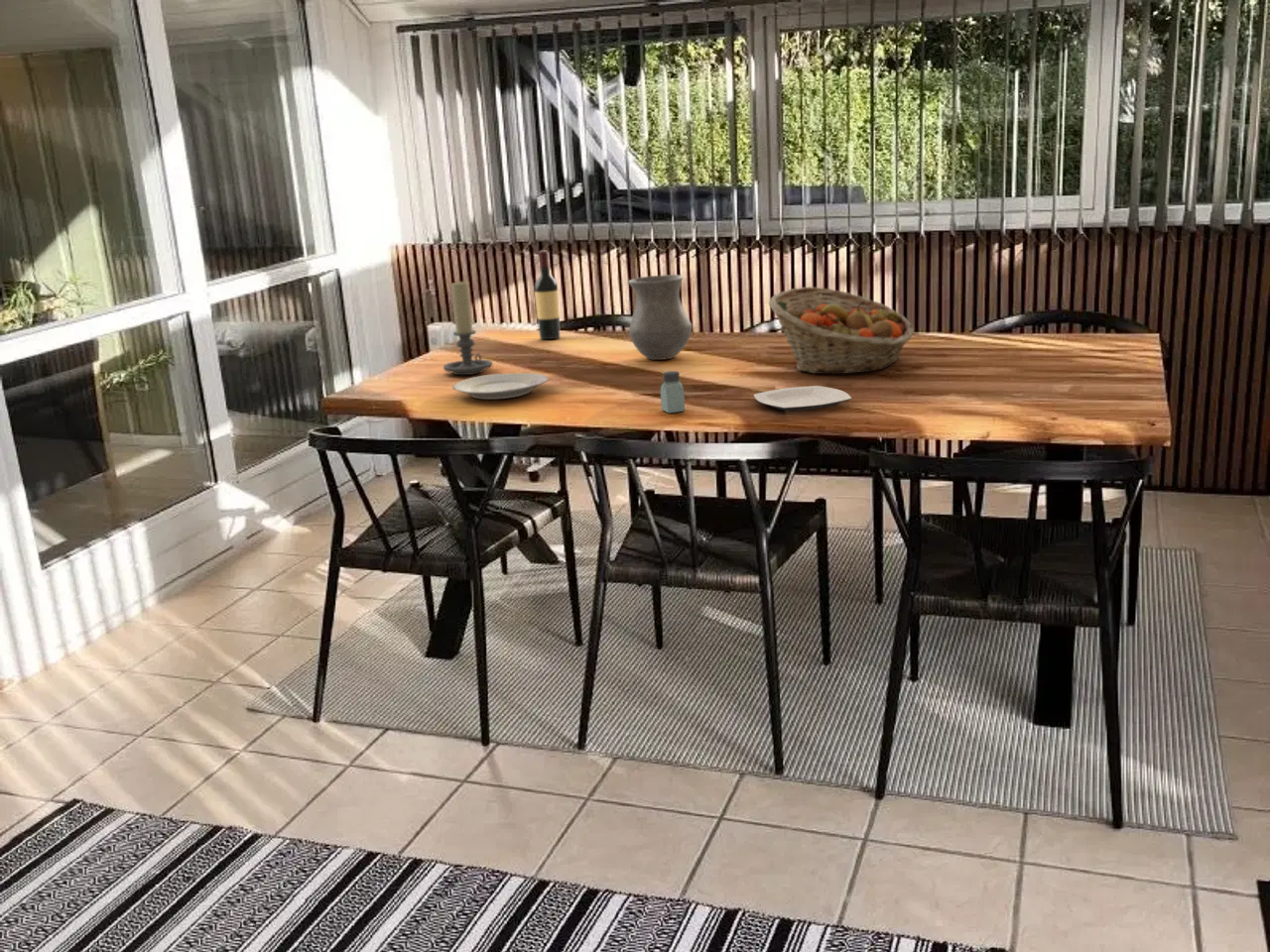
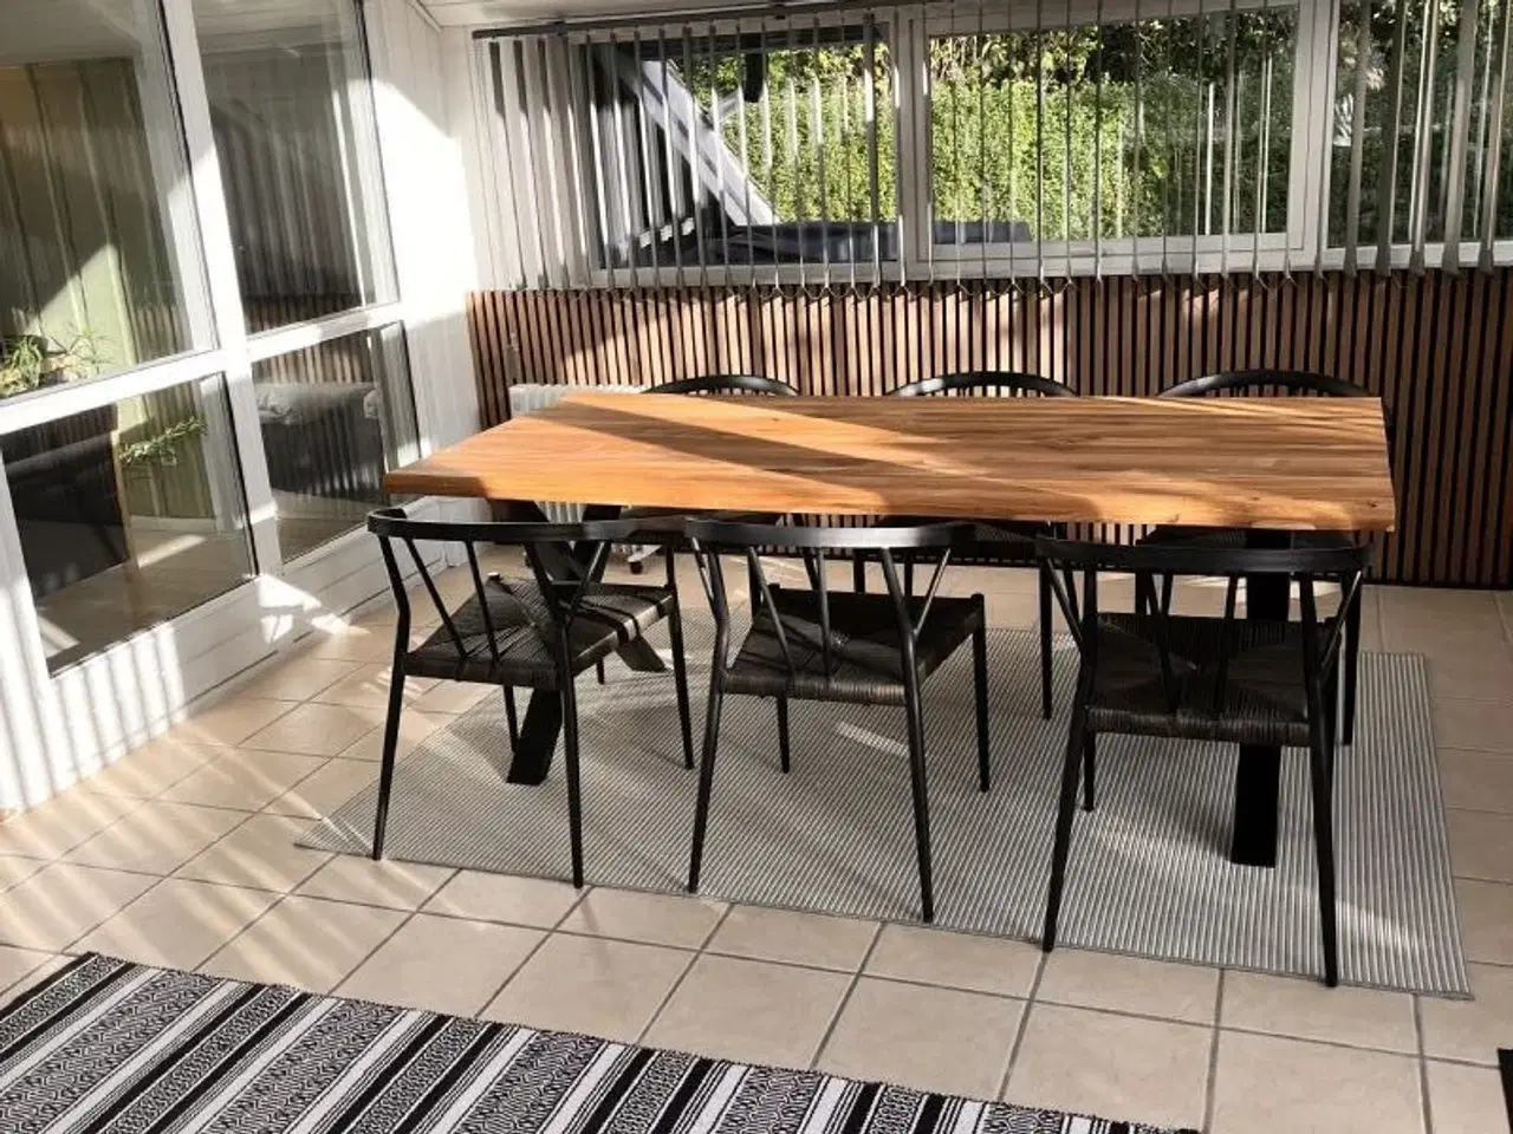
- plate [753,385,852,413]
- plate [451,372,550,401]
- fruit basket [768,286,915,375]
- saltshaker [660,370,686,415]
- candle holder [443,280,493,376]
- vase [627,274,694,361]
- wine bottle [534,250,561,340]
